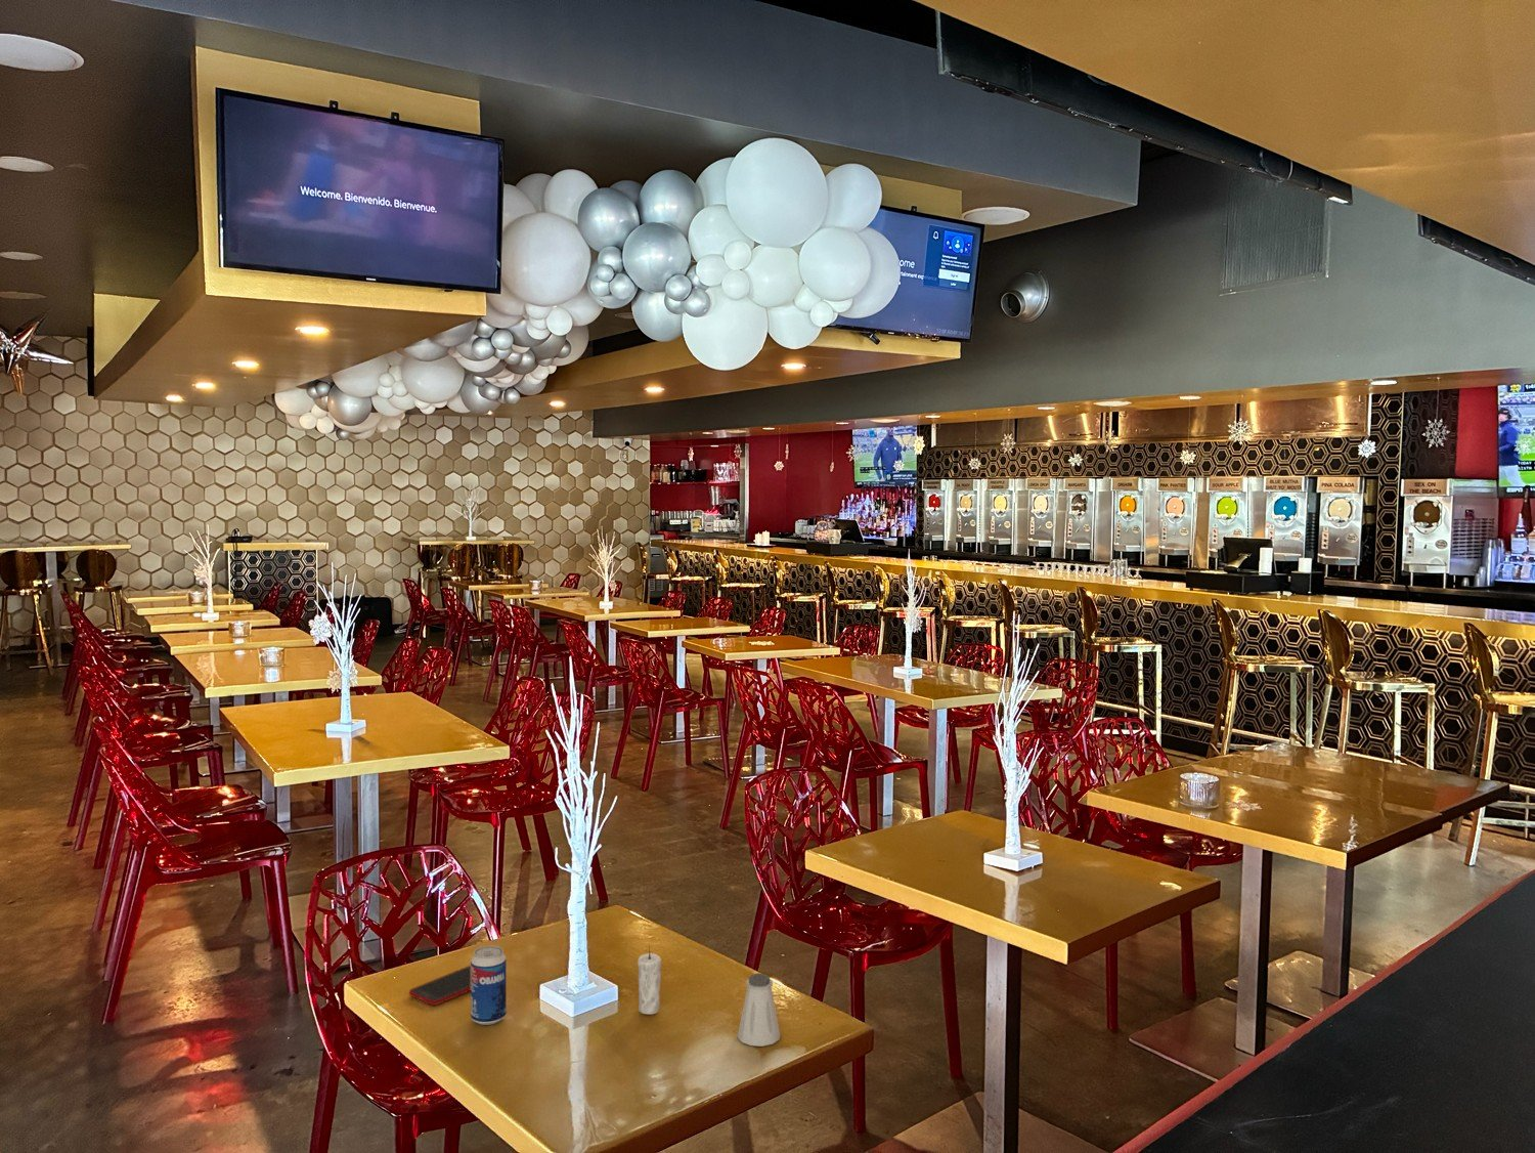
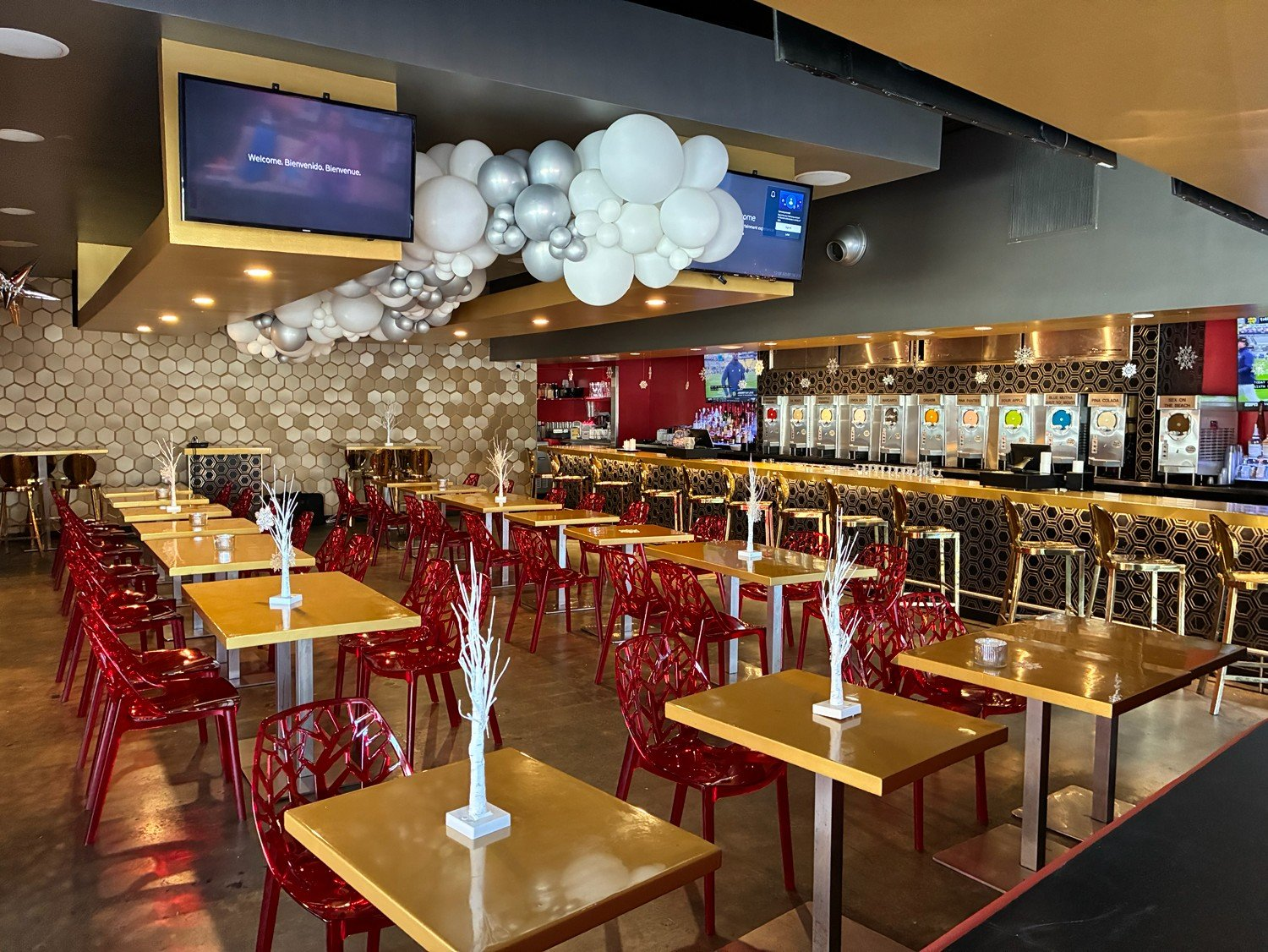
- beverage can [470,945,507,1026]
- saltshaker [737,973,781,1048]
- candle [637,943,662,1016]
- cell phone [408,964,471,1006]
